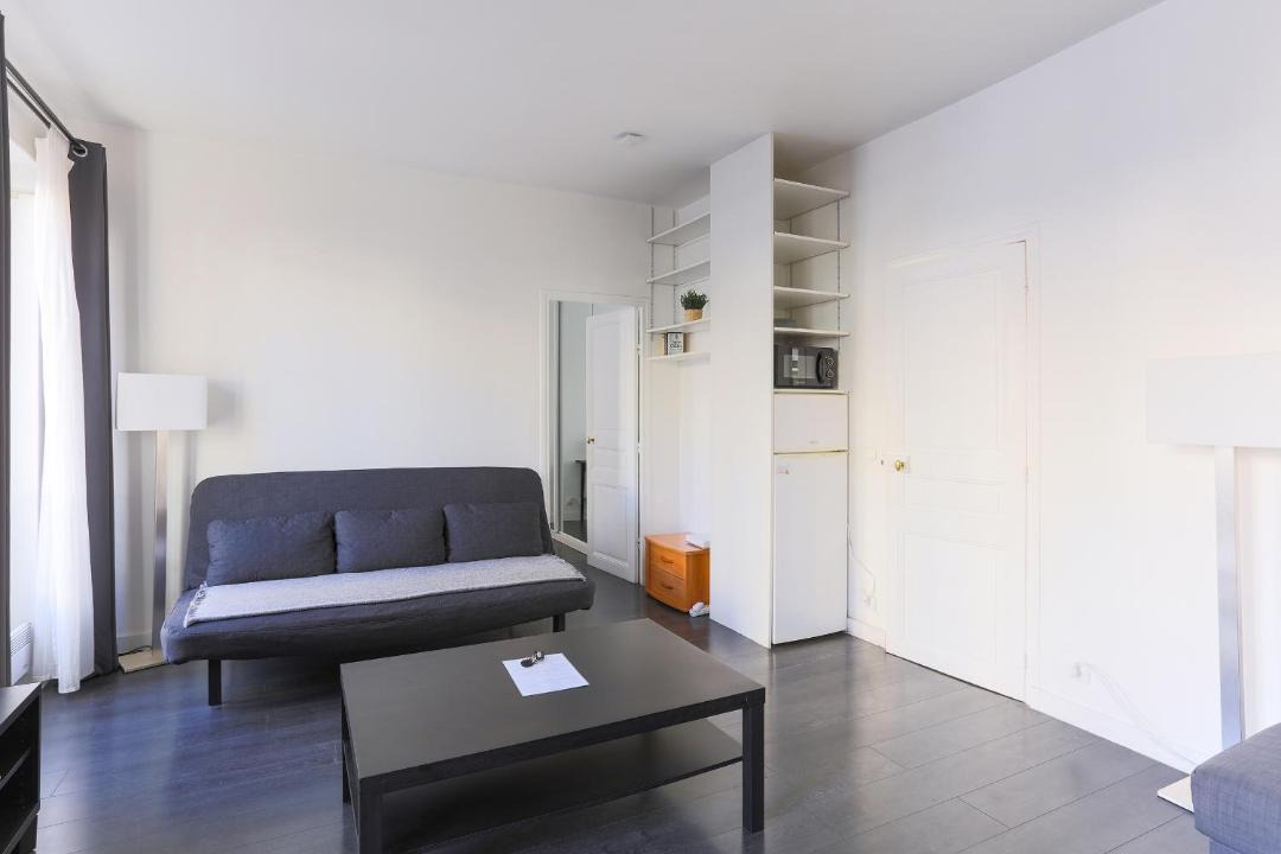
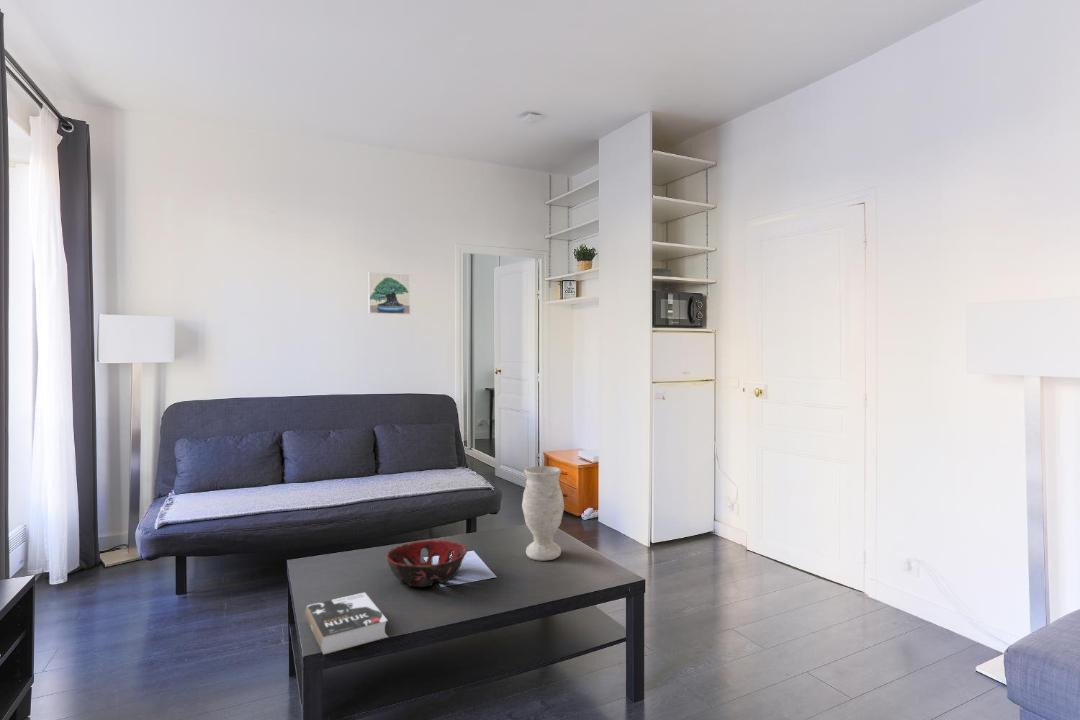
+ vase [521,465,565,562]
+ decorative bowl [385,539,468,588]
+ book [304,591,389,656]
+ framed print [367,271,411,316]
